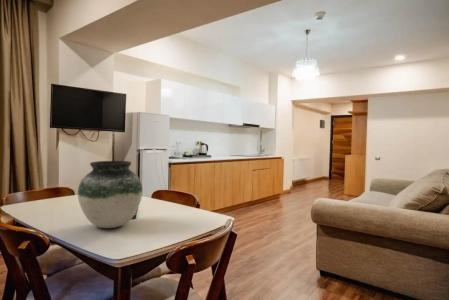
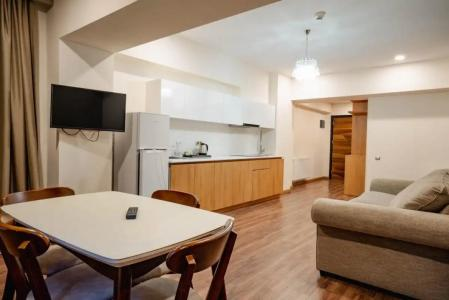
- vase [77,160,143,229]
